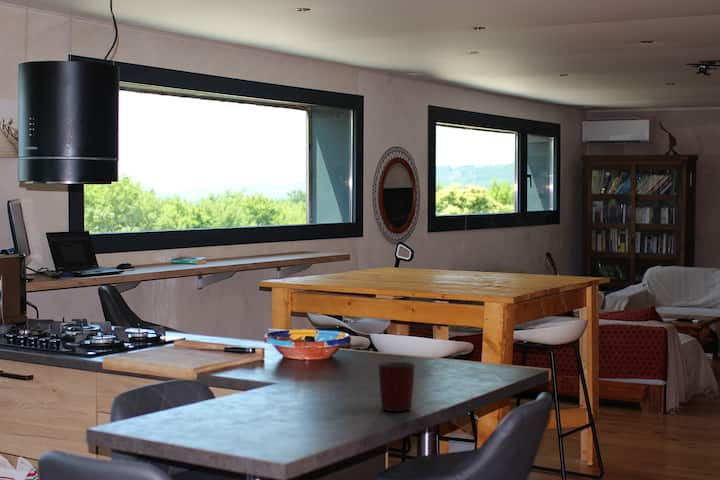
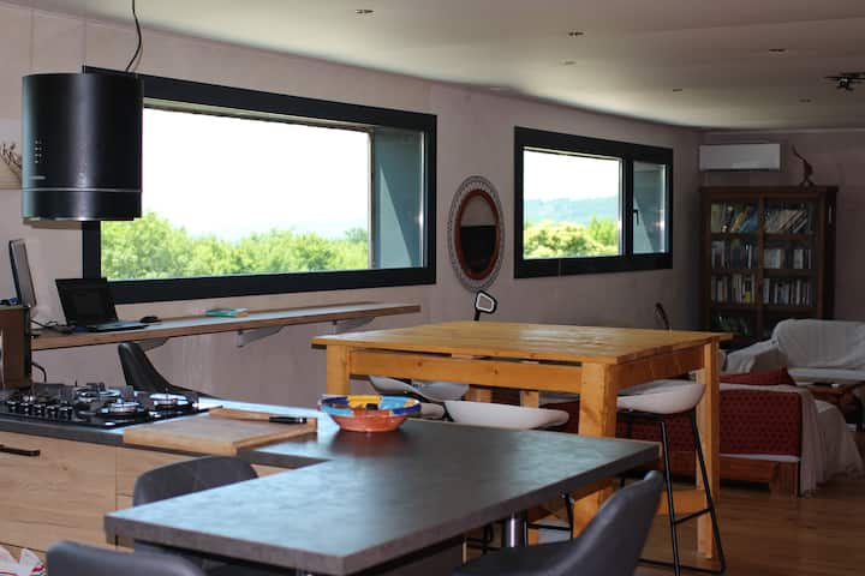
- mug [378,361,415,412]
